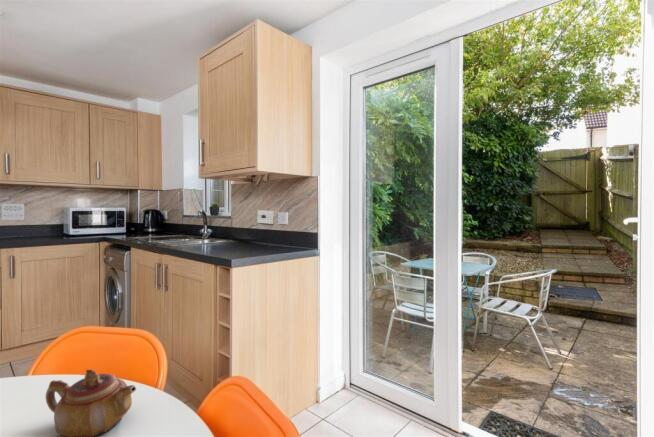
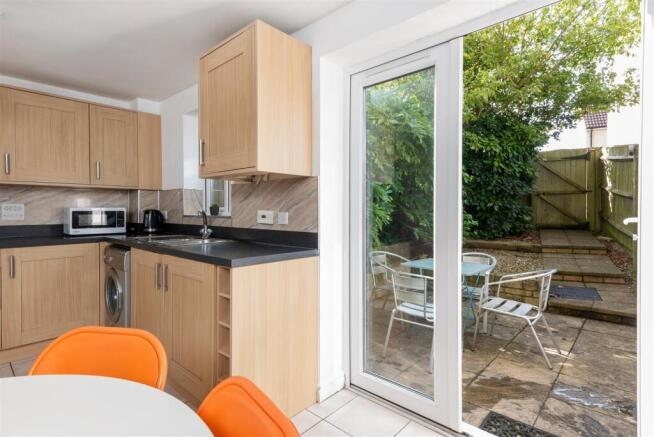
- teapot [45,369,137,437]
